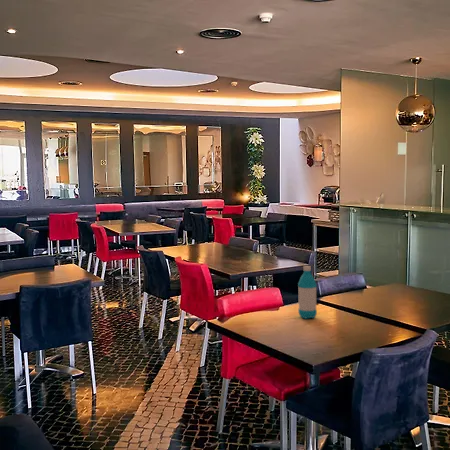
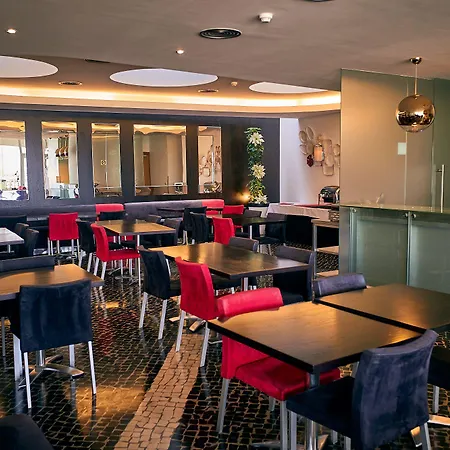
- water bottle [297,265,318,320]
